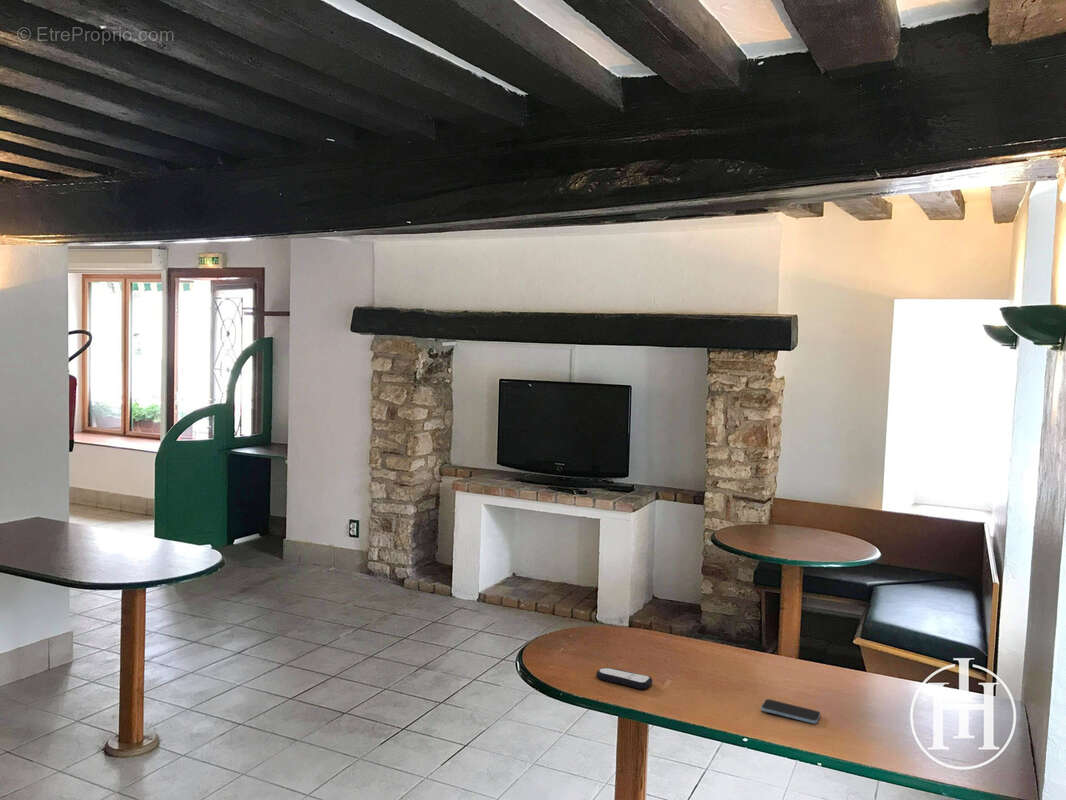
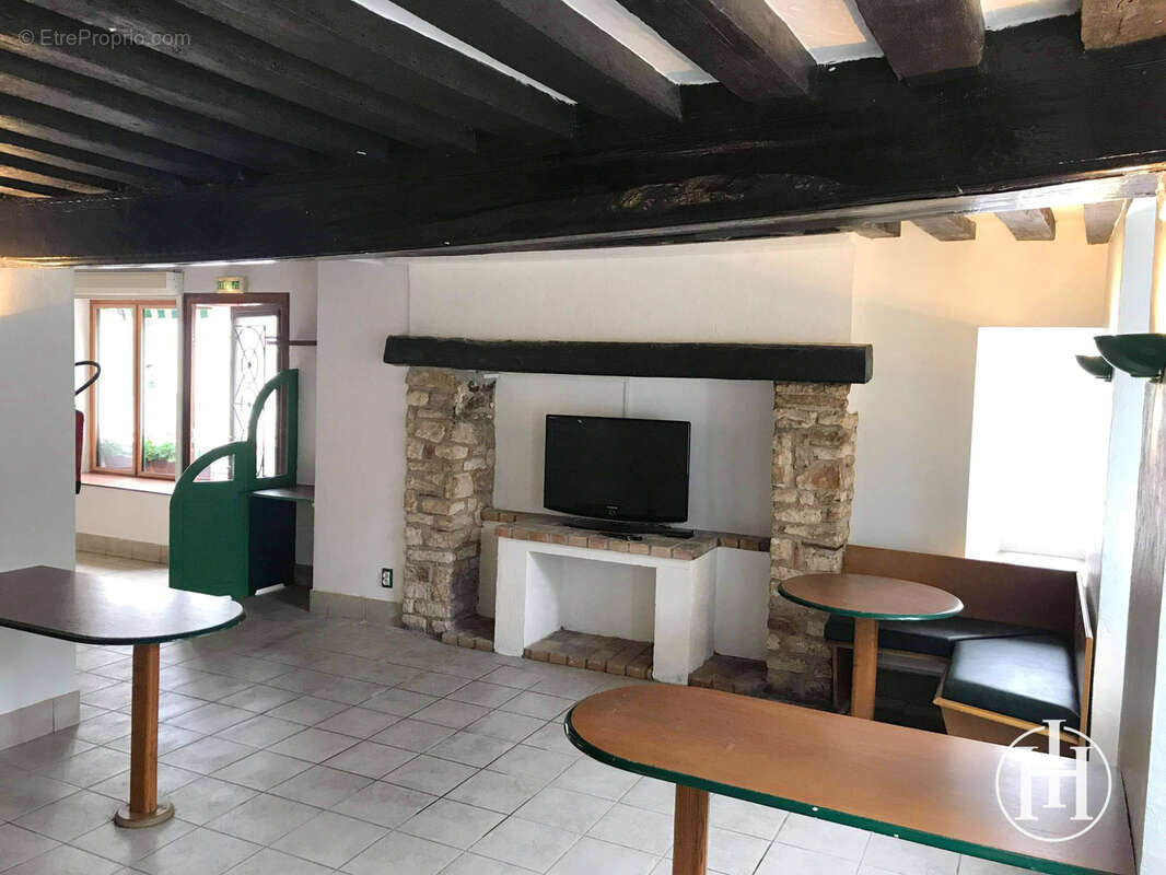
- smartphone [760,698,821,724]
- remote control [595,667,654,690]
